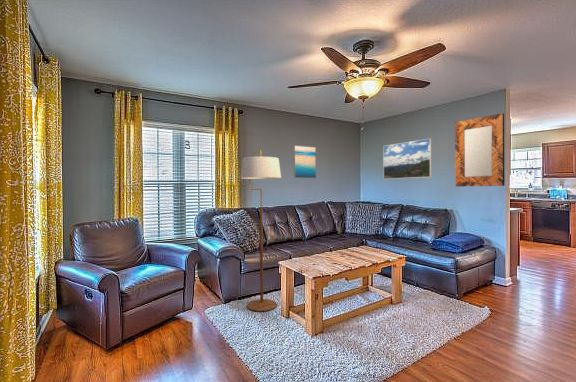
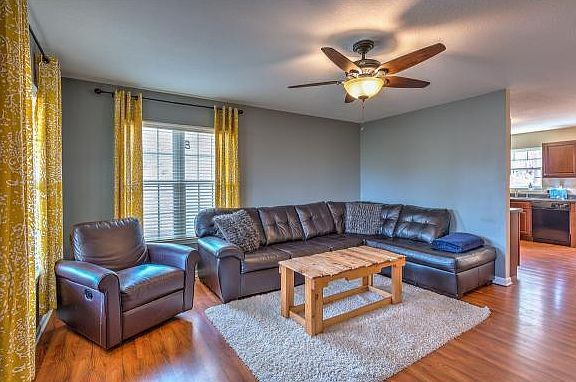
- wall art [292,144,317,179]
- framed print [382,138,432,180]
- floor lamp [240,150,282,312]
- home mirror [454,112,506,187]
